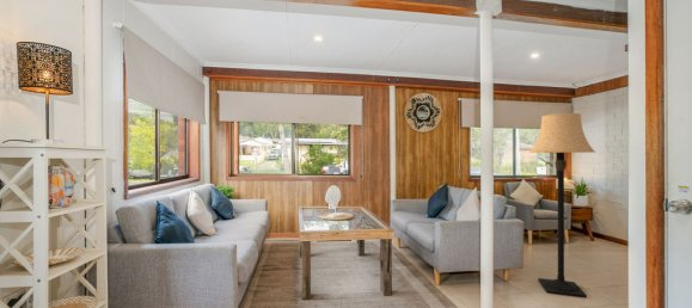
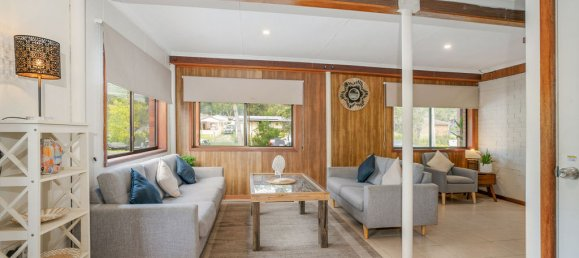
- lamp [528,112,596,300]
